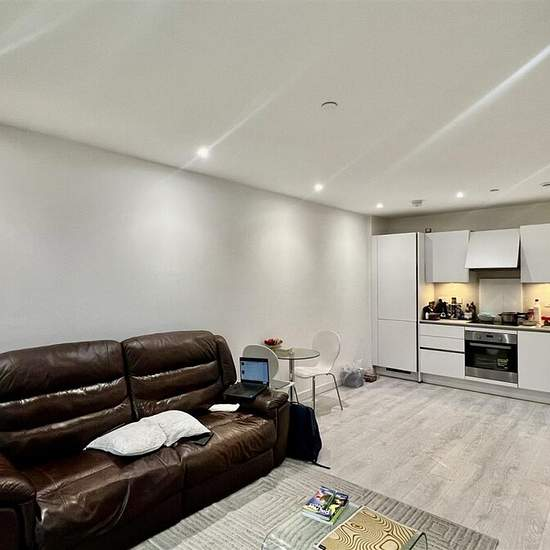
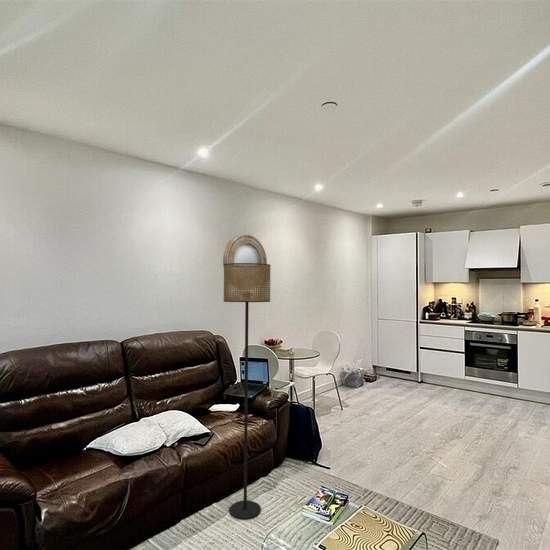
+ home mirror [222,233,268,289]
+ floor lamp [222,263,272,520]
